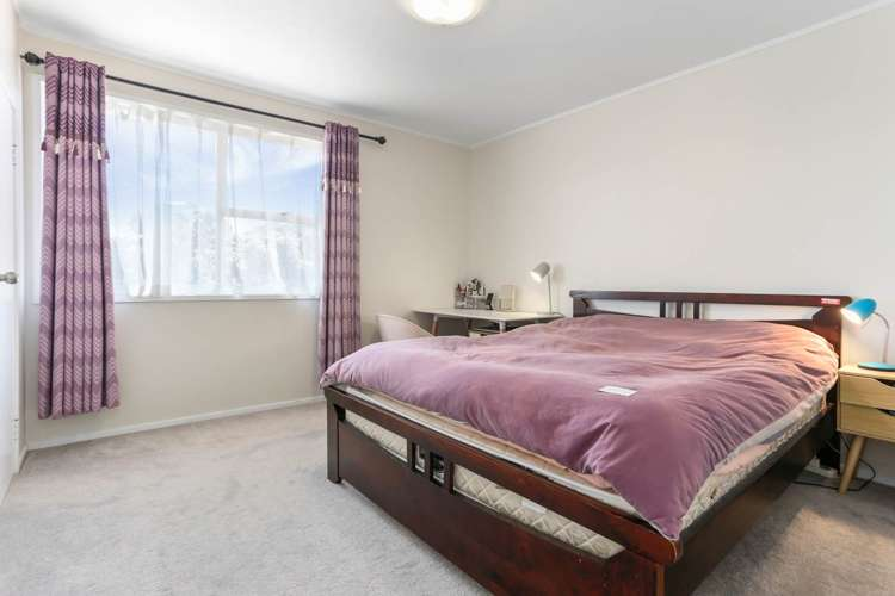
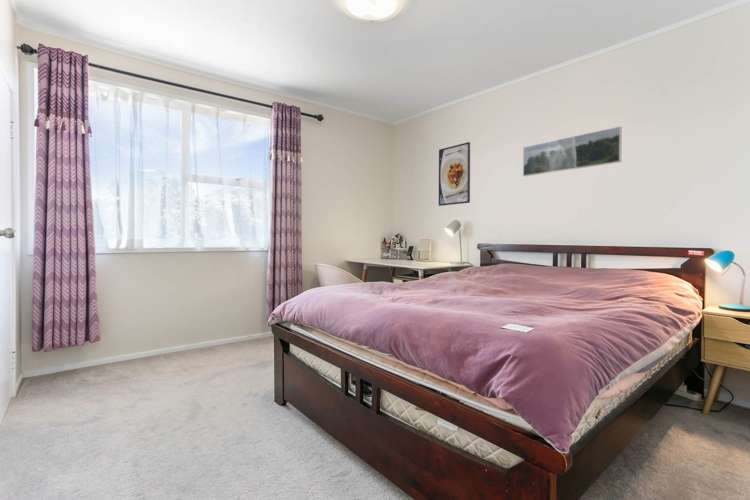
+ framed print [438,141,471,207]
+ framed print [522,126,623,177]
